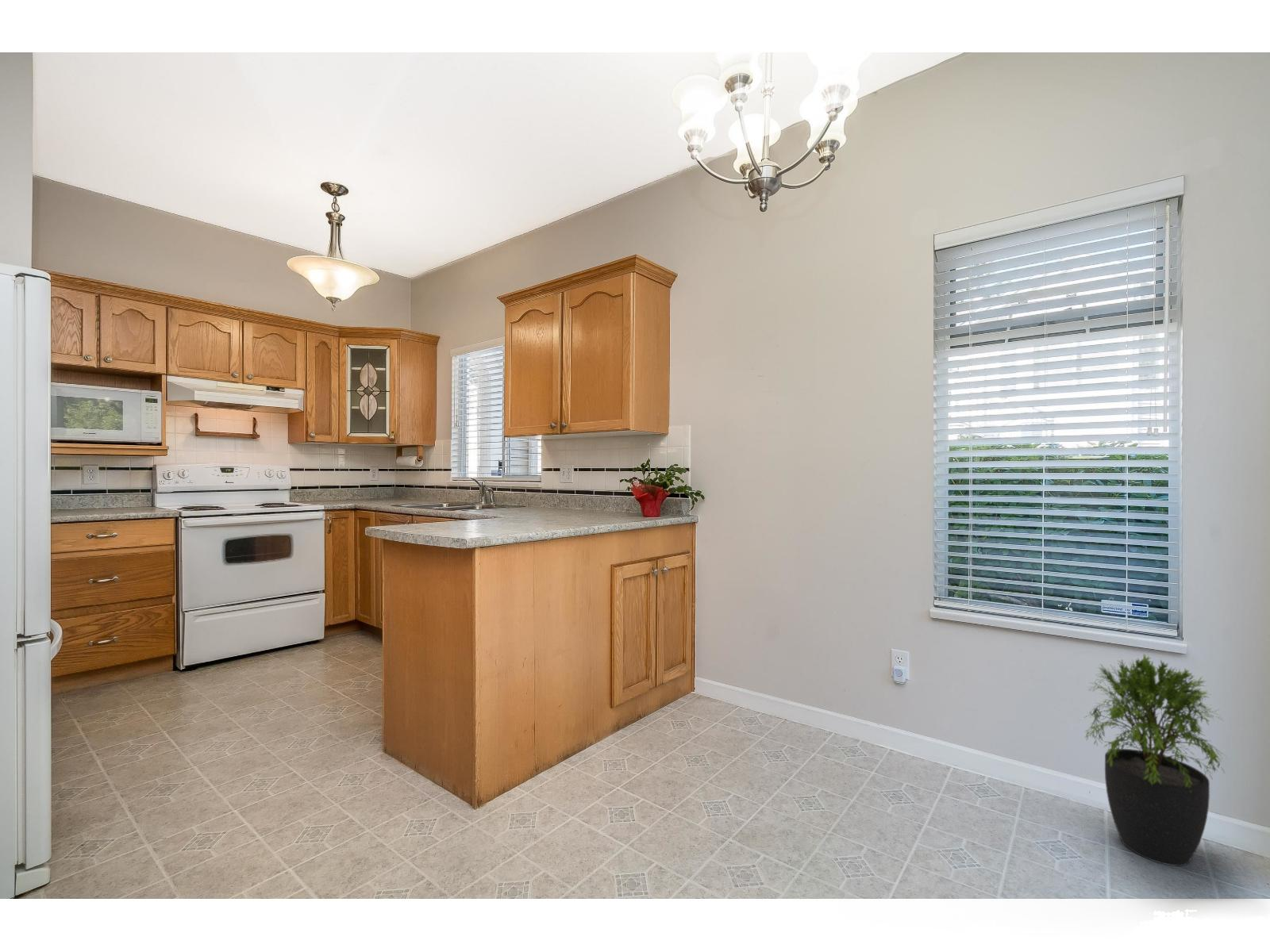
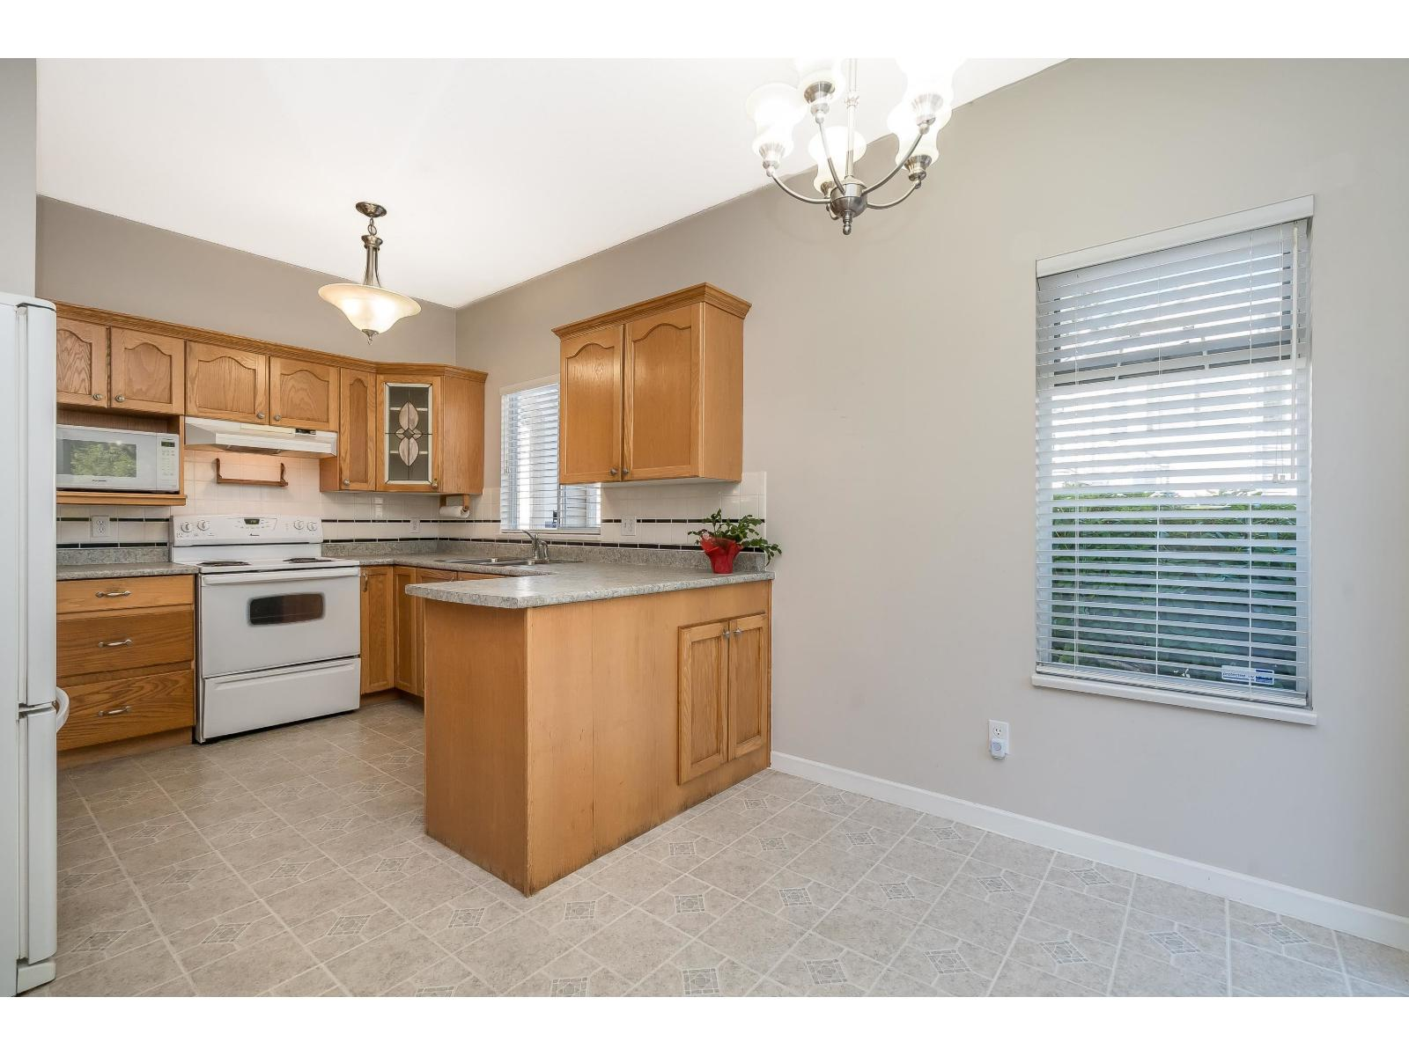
- potted plant [1078,654,1228,867]
